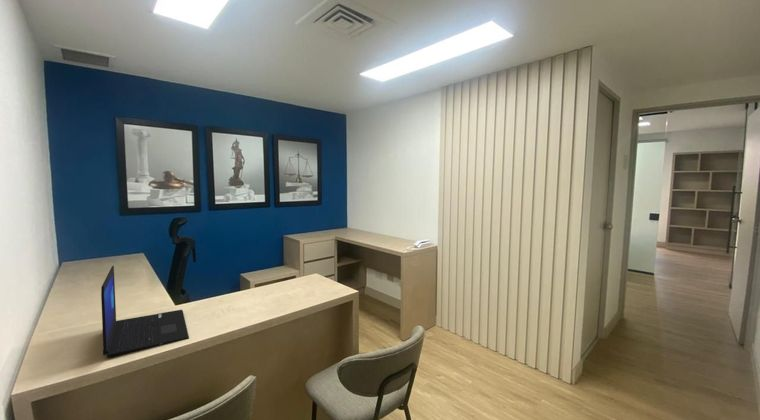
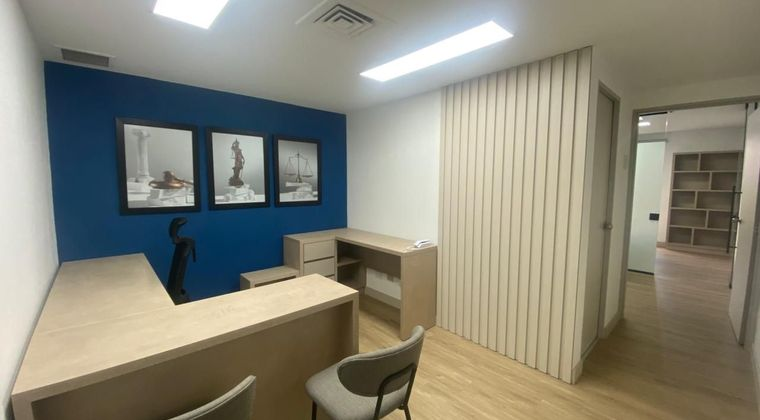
- laptop [100,265,190,359]
